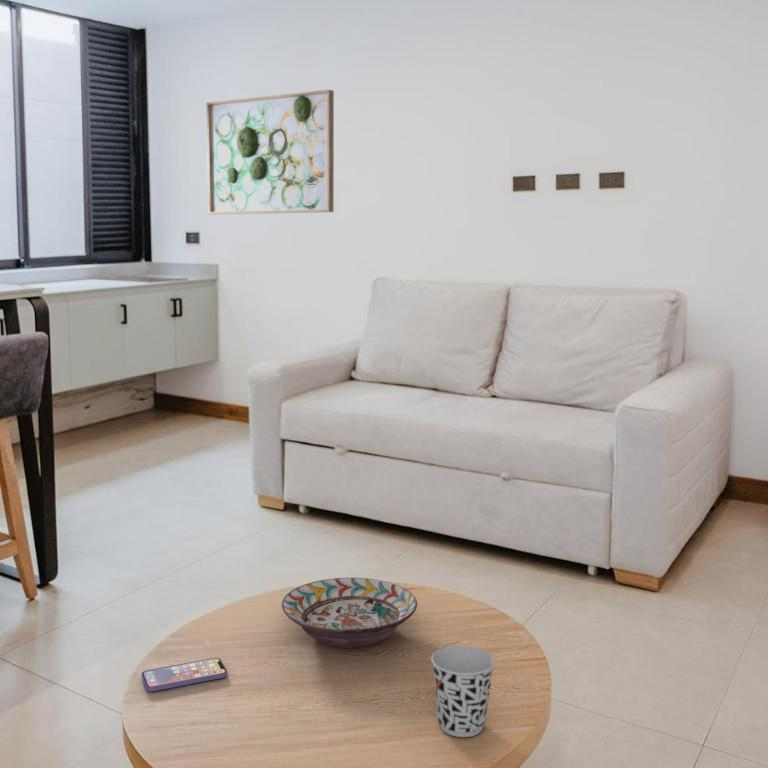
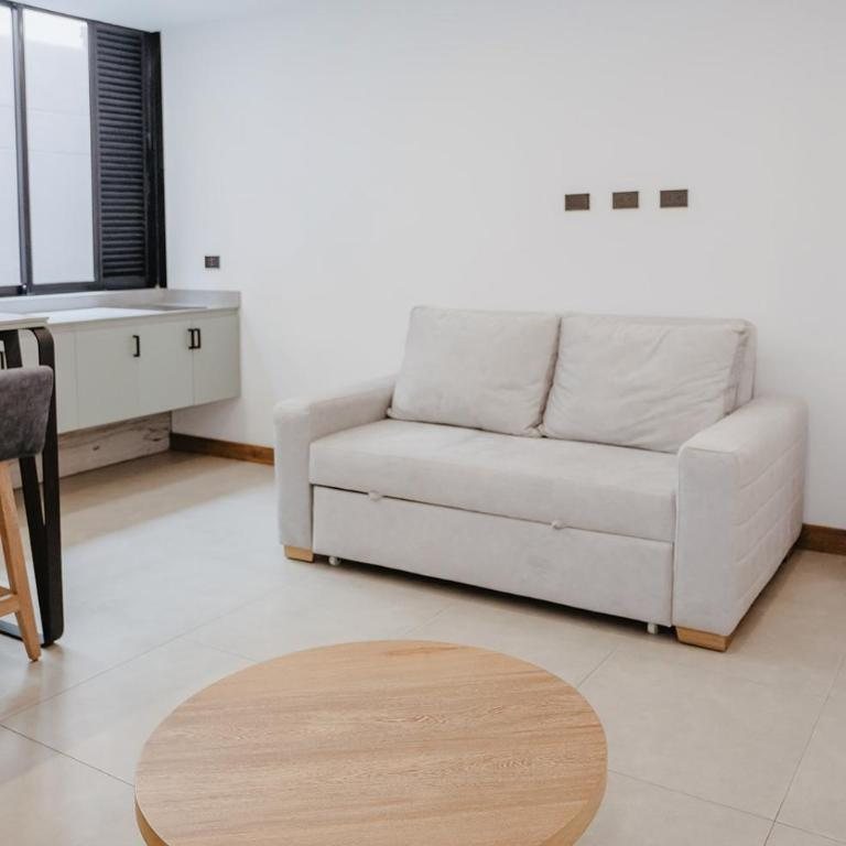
- smartphone [141,657,228,692]
- wall art [206,89,335,215]
- decorative bowl [281,577,418,649]
- cup [430,645,496,738]
